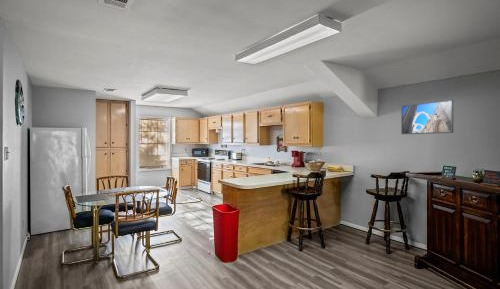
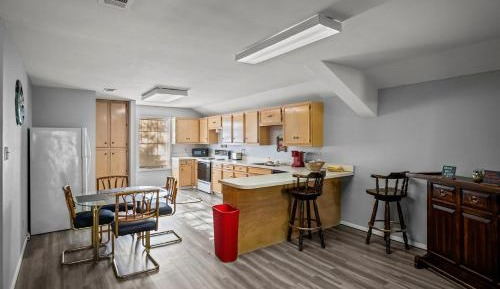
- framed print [400,99,454,135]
